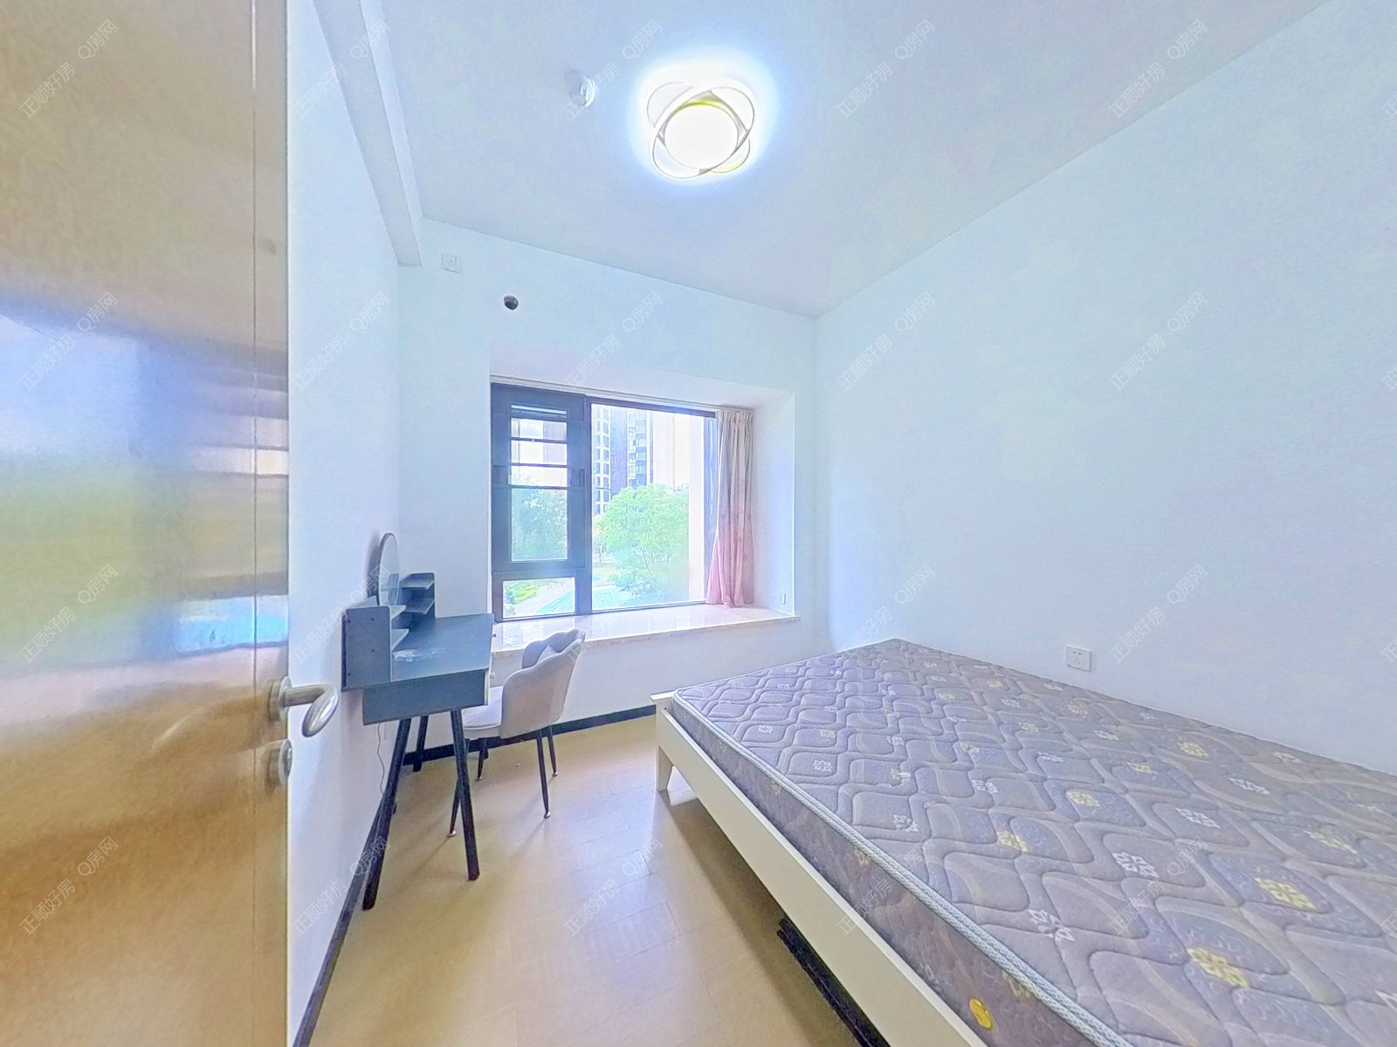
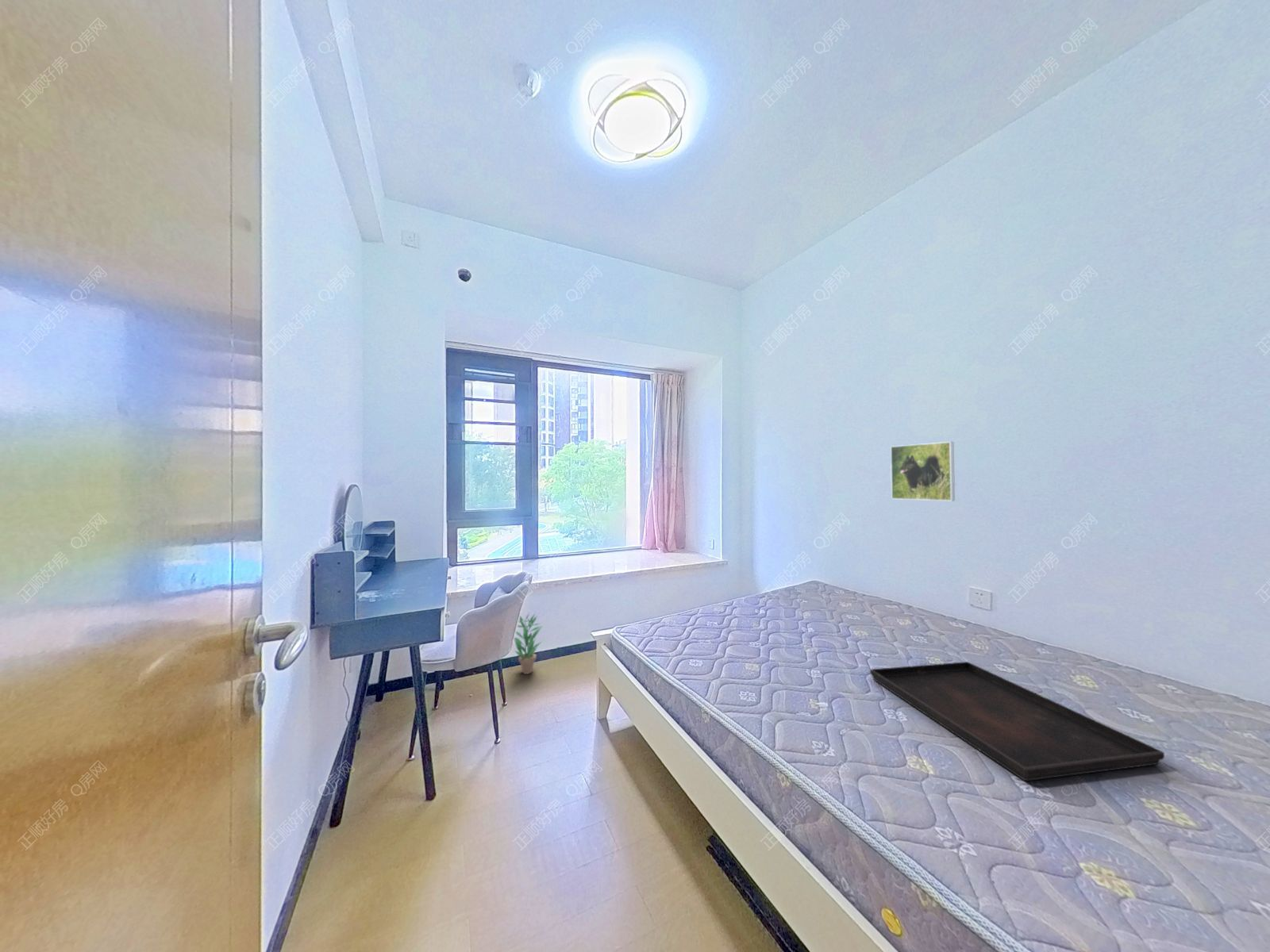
+ serving tray [869,661,1165,781]
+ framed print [890,441,956,501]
+ potted plant [514,612,545,675]
